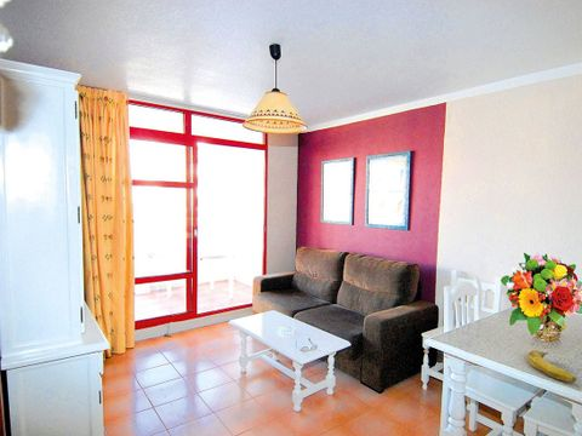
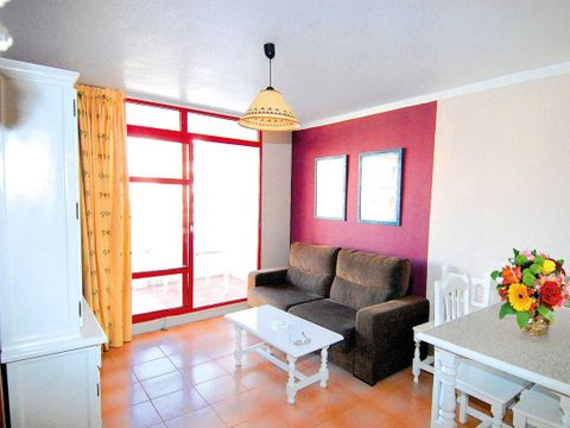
- banana [526,349,577,383]
